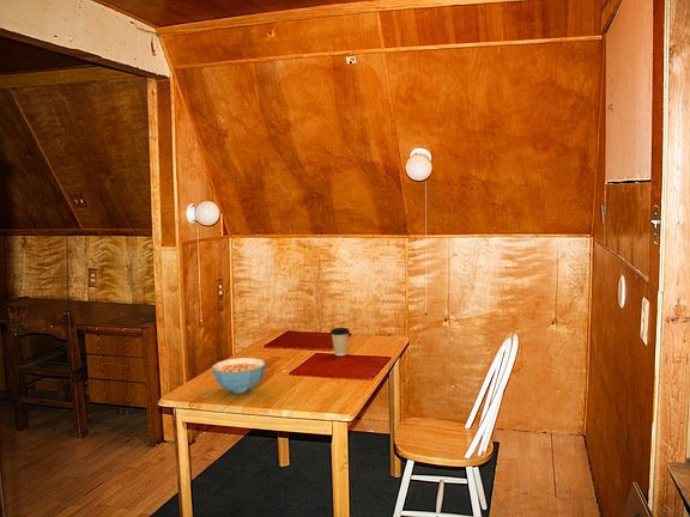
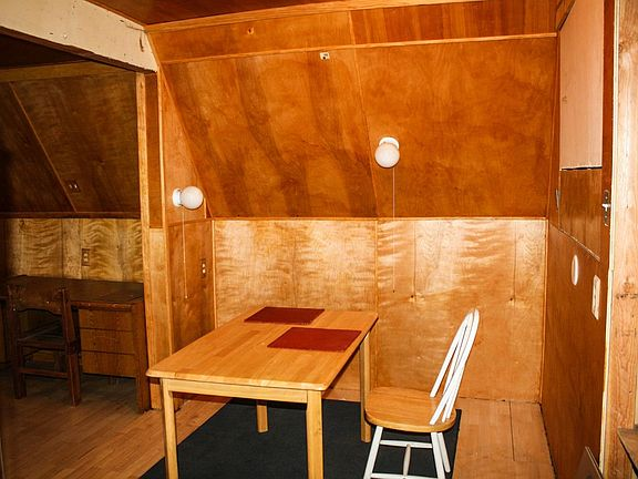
- coffee cup [329,327,351,357]
- cereal bowl [211,357,267,394]
